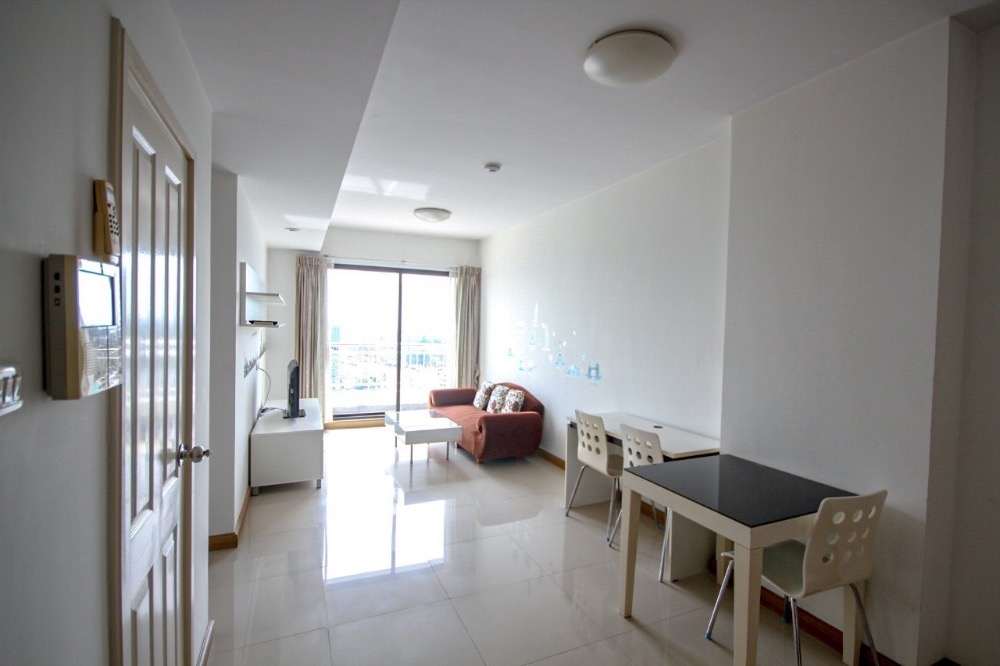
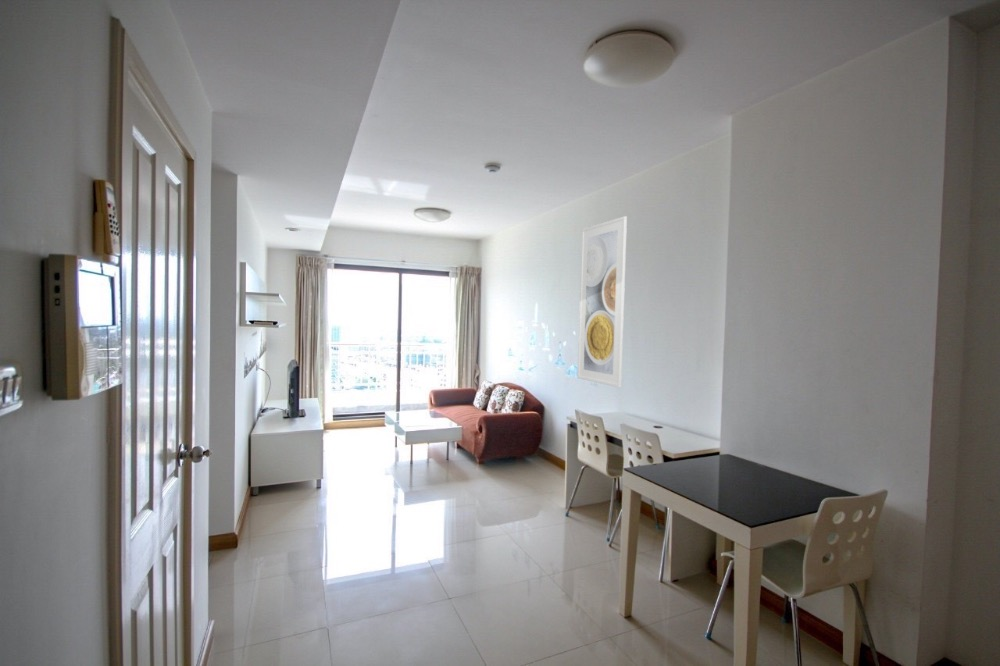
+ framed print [576,215,628,388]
